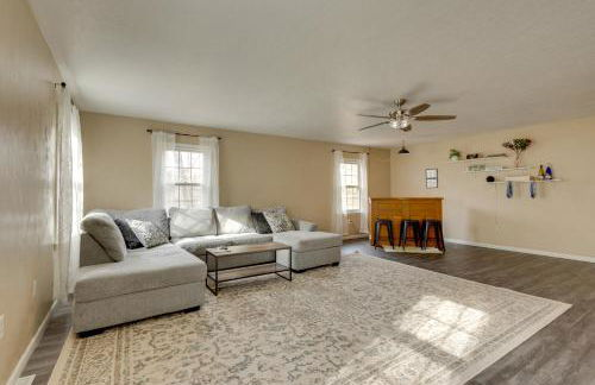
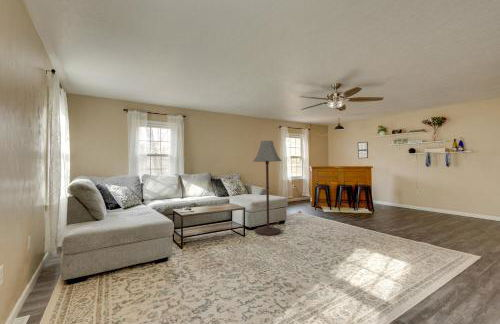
+ floor lamp [252,140,283,236]
